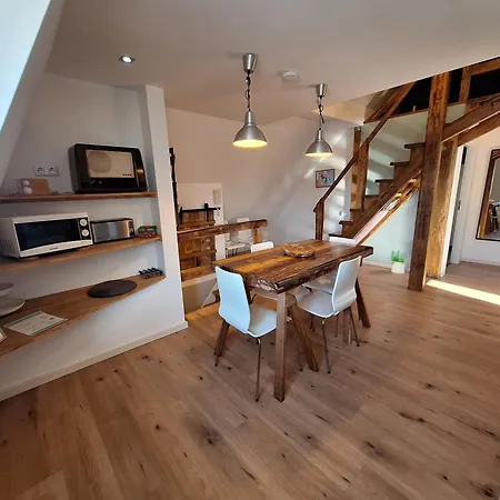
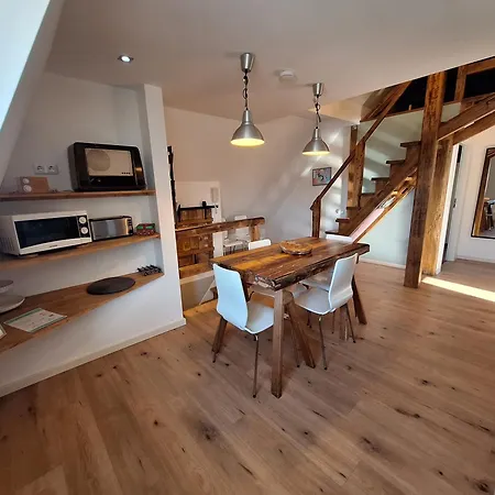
- potted plant [388,250,408,274]
